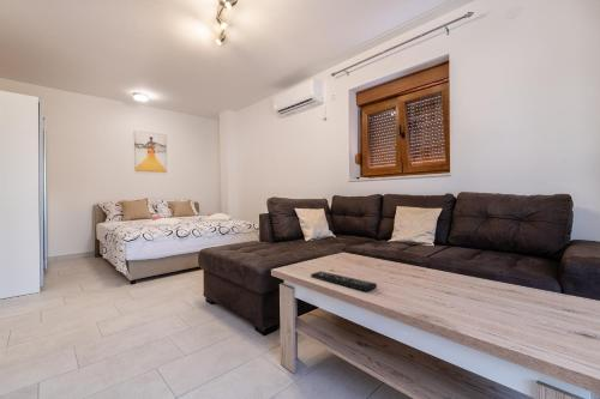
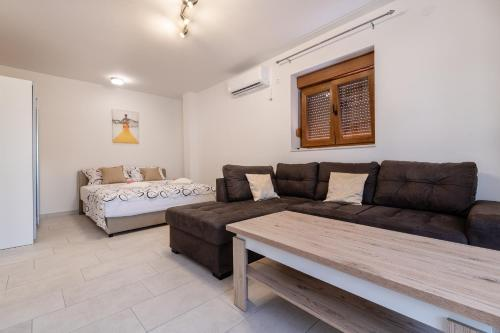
- remote control [310,270,378,292]
